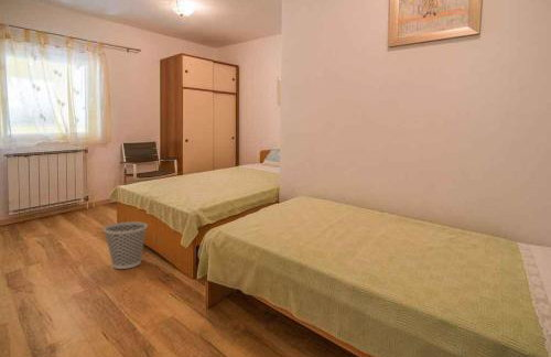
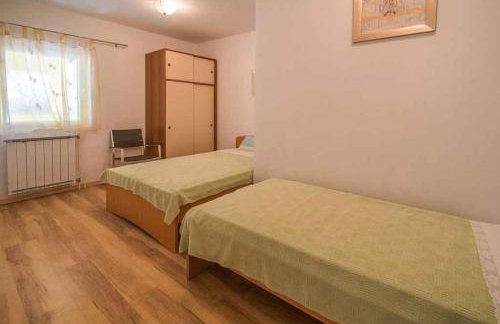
- wastebasket [102,220,149,270]
